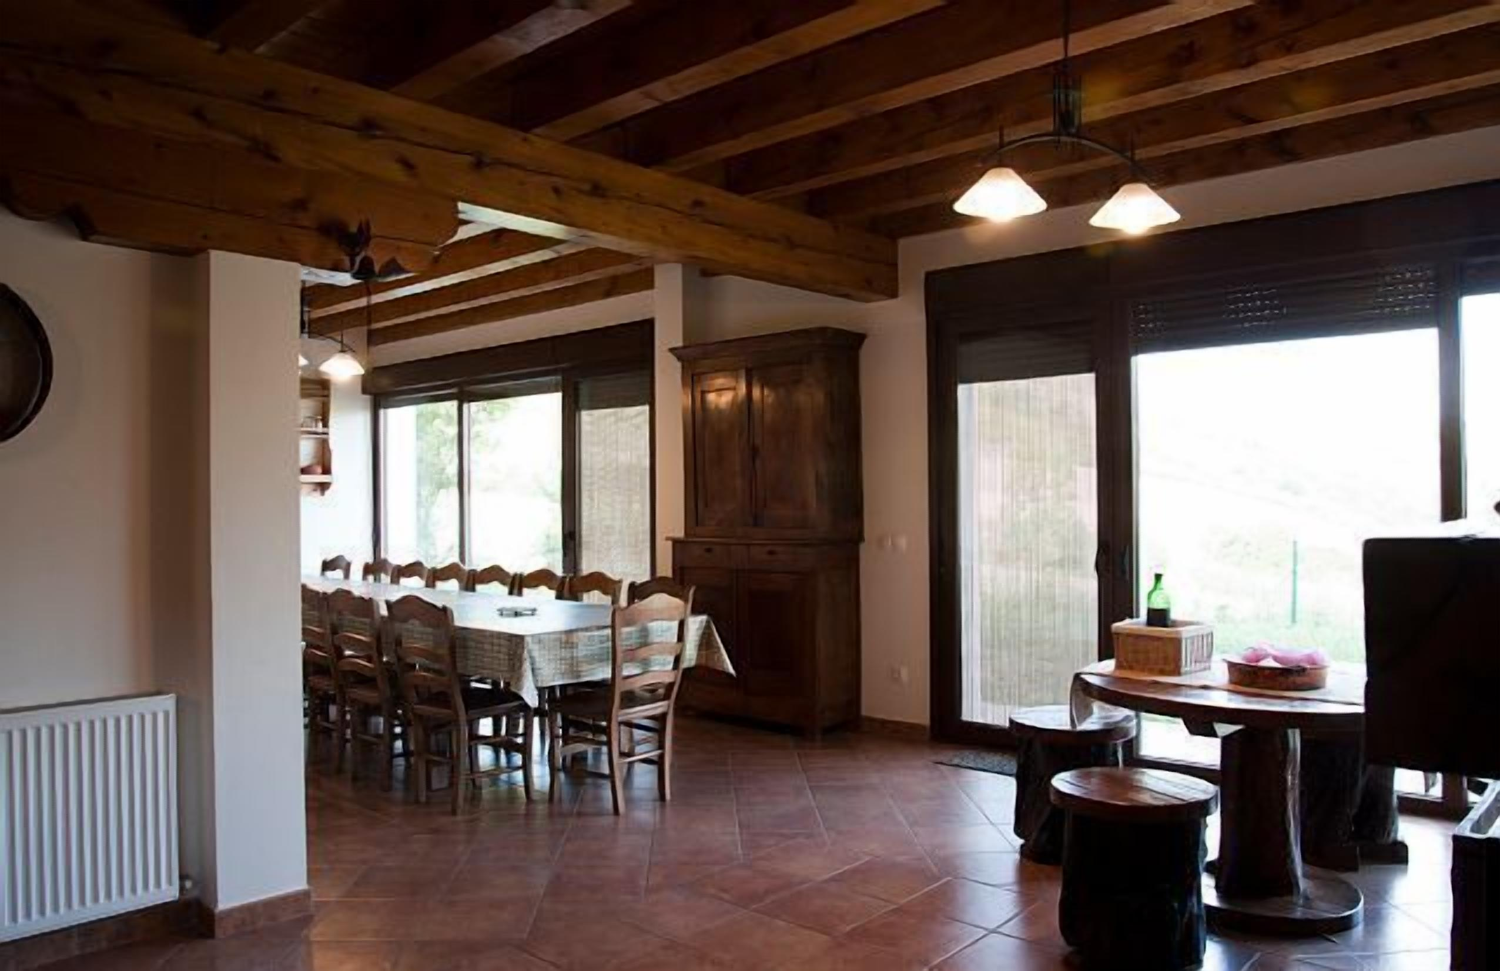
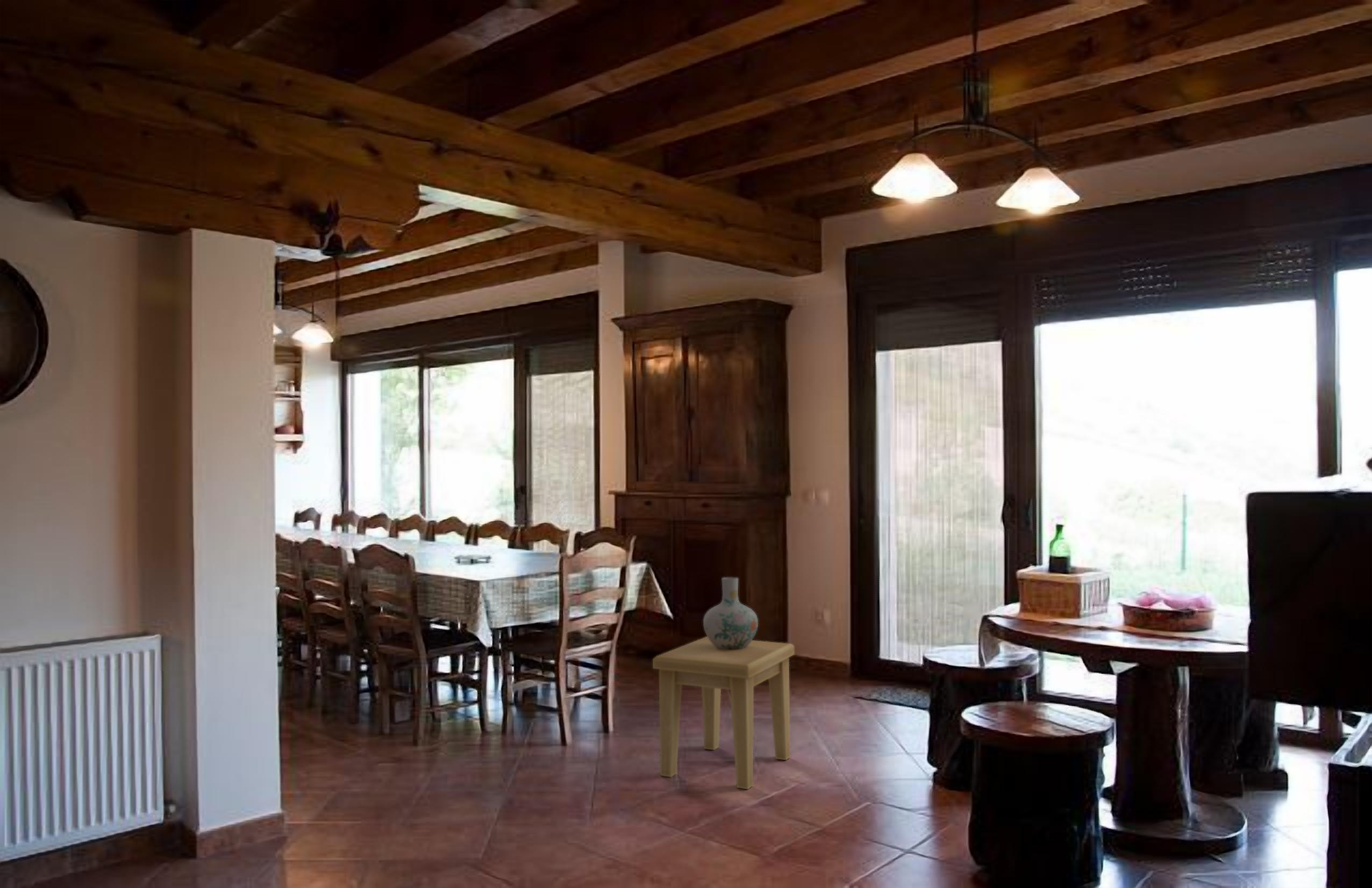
+ vase [703,577,759,650]
+ side table [652,636,795,790]
